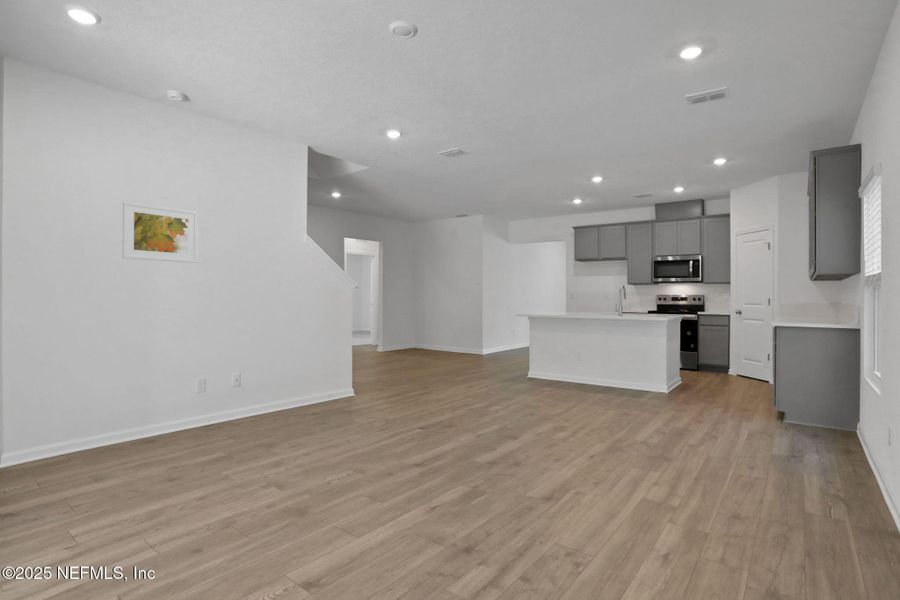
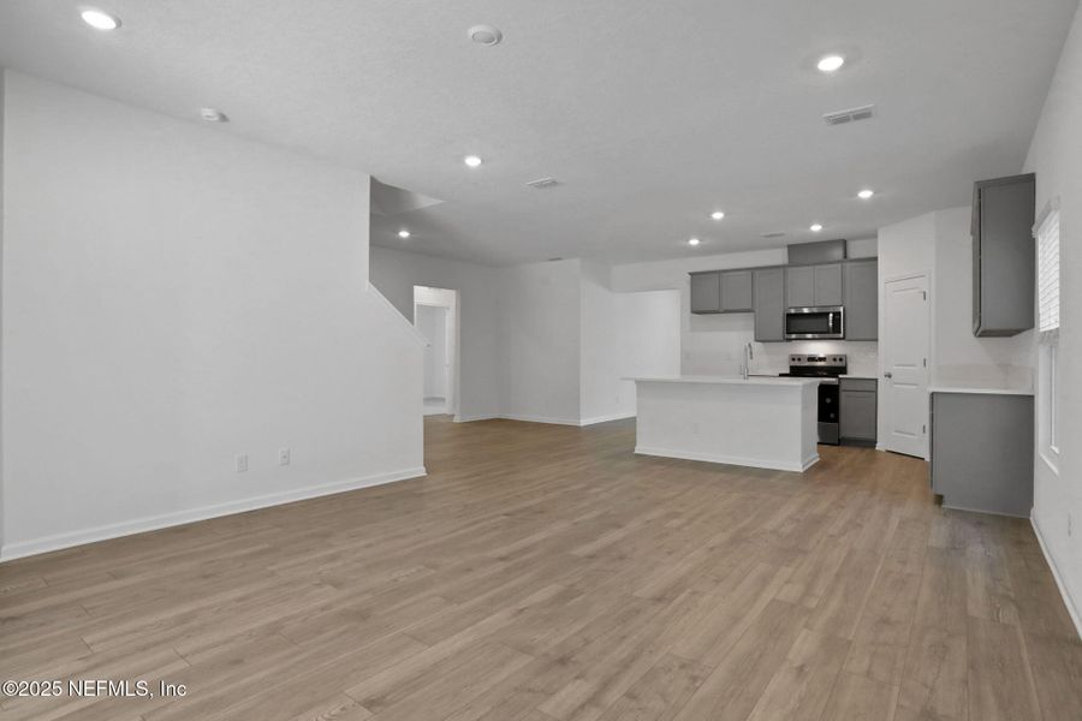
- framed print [121,201,199,264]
